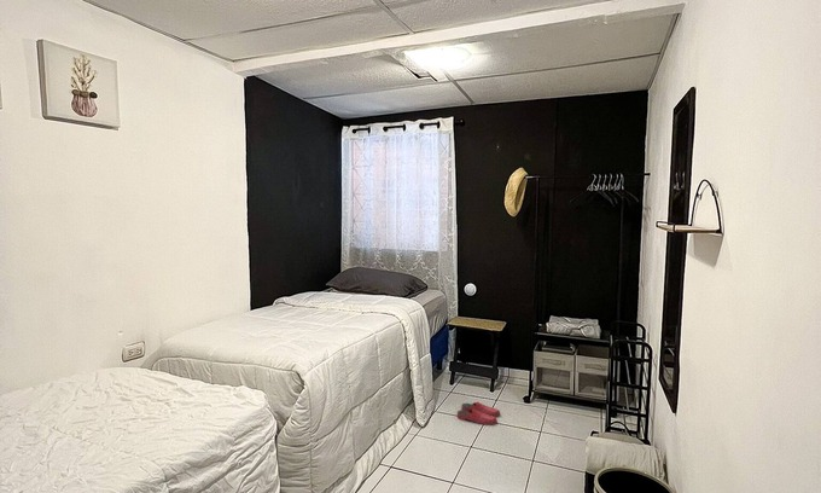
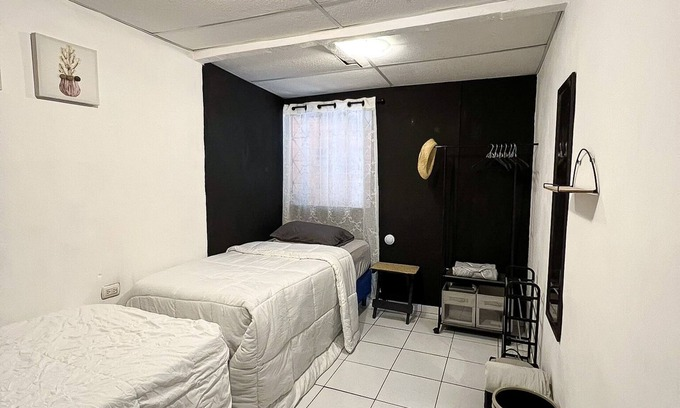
- slippers [456,400,501,427]
